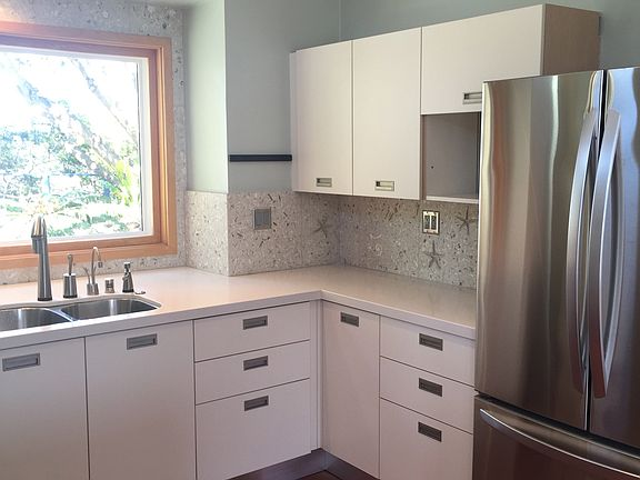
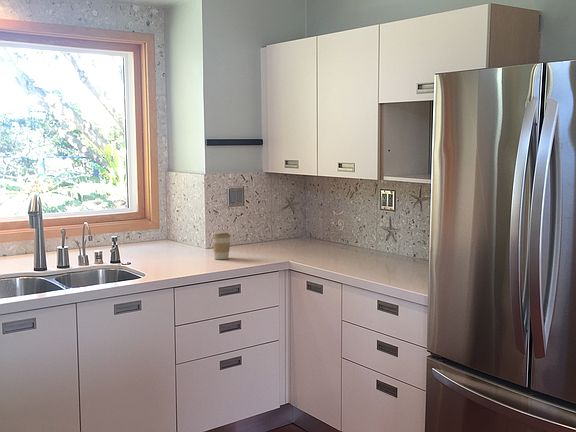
+ coffee cup [211,232,232,260]
